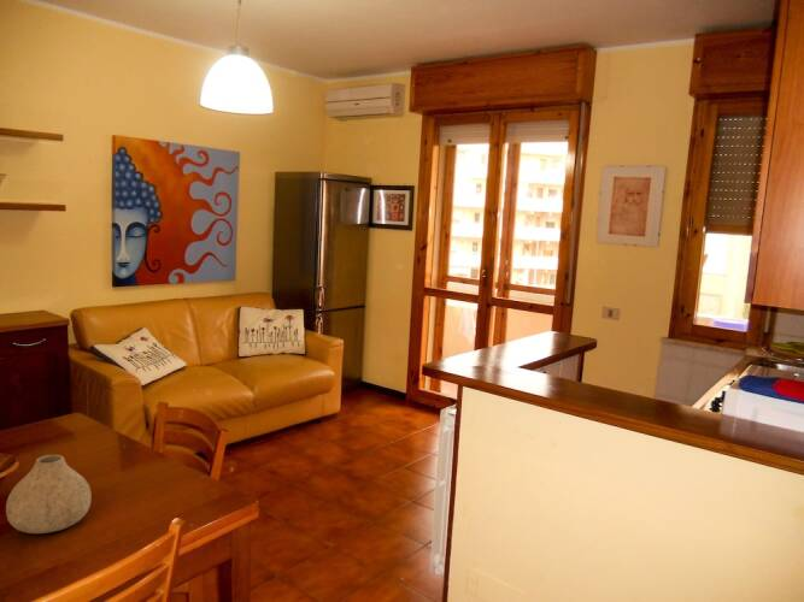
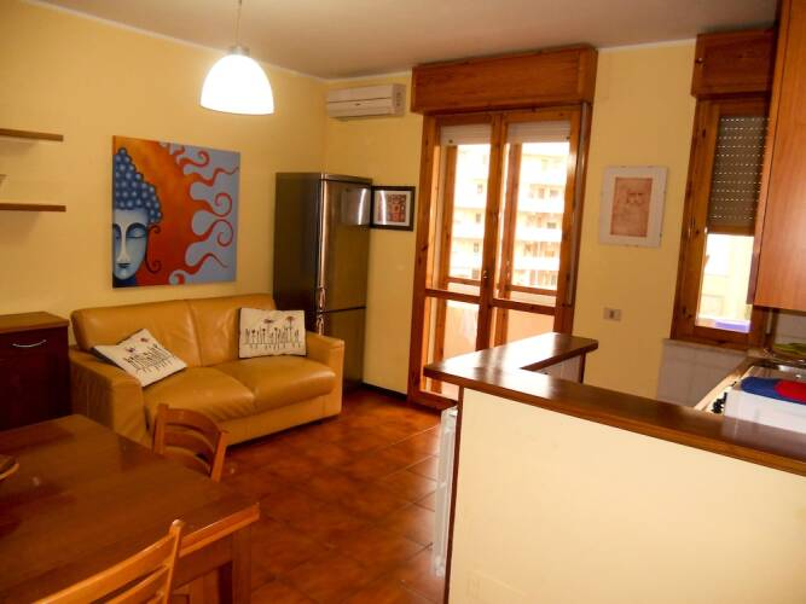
- vase [5,454,93,535]
